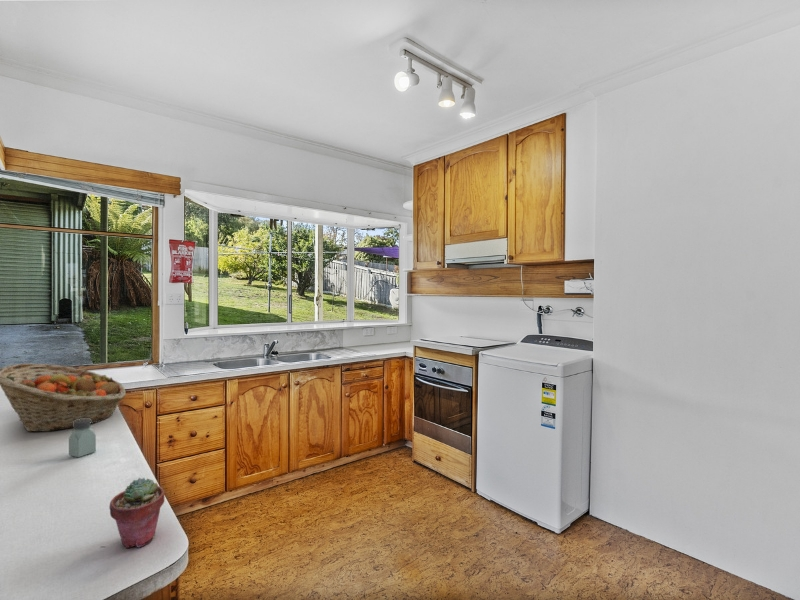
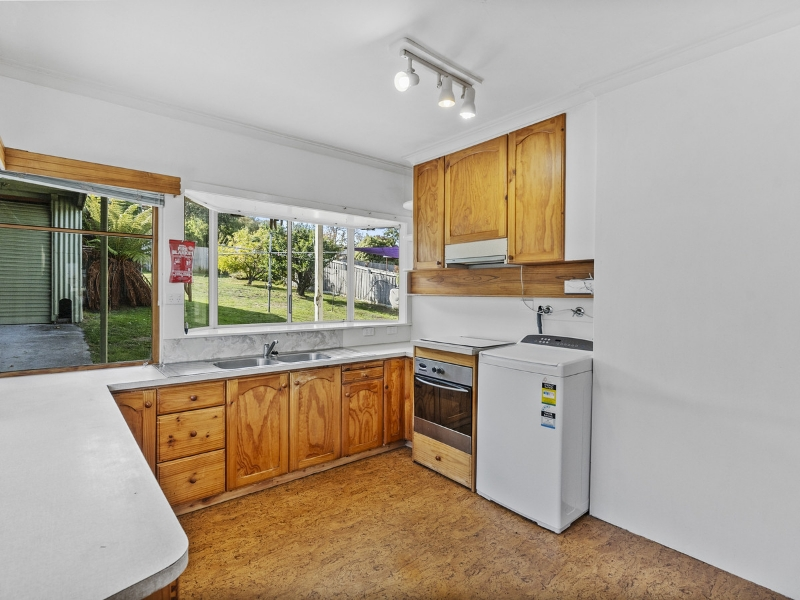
- saltshaker [68,419,97,458]
- fruit basket [0,362,127,433]
- potted succulent [108,477,165,549]
